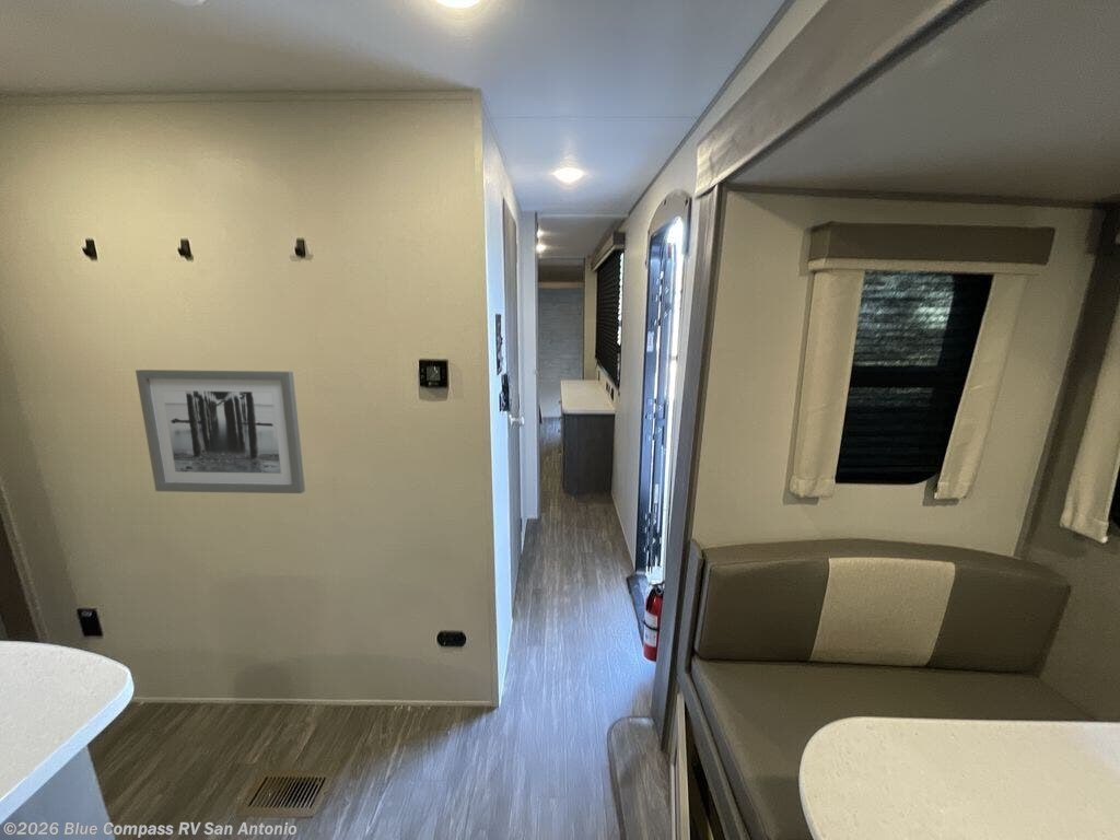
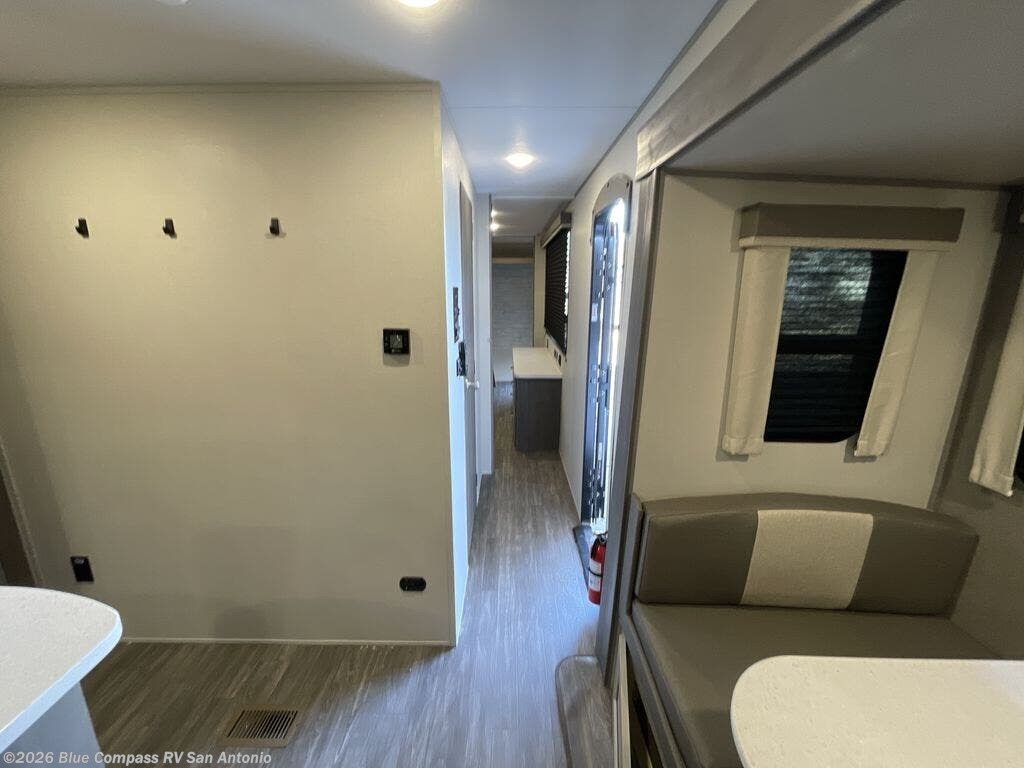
- wall art [135,369,306,494]
